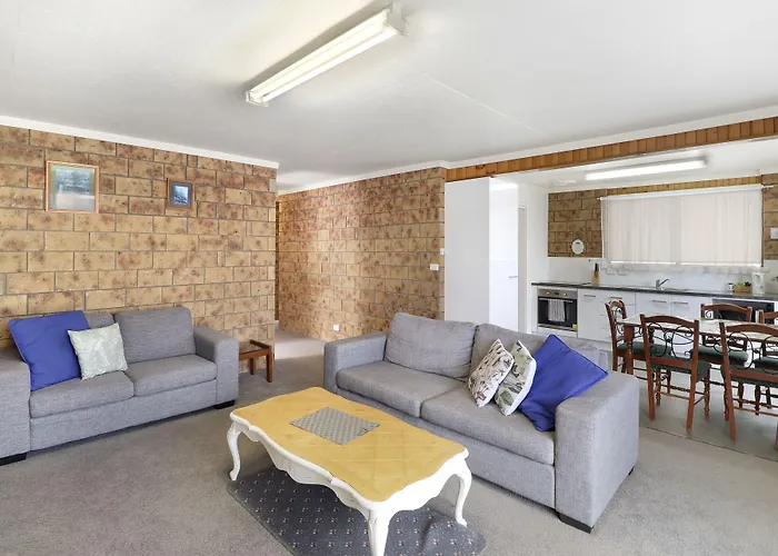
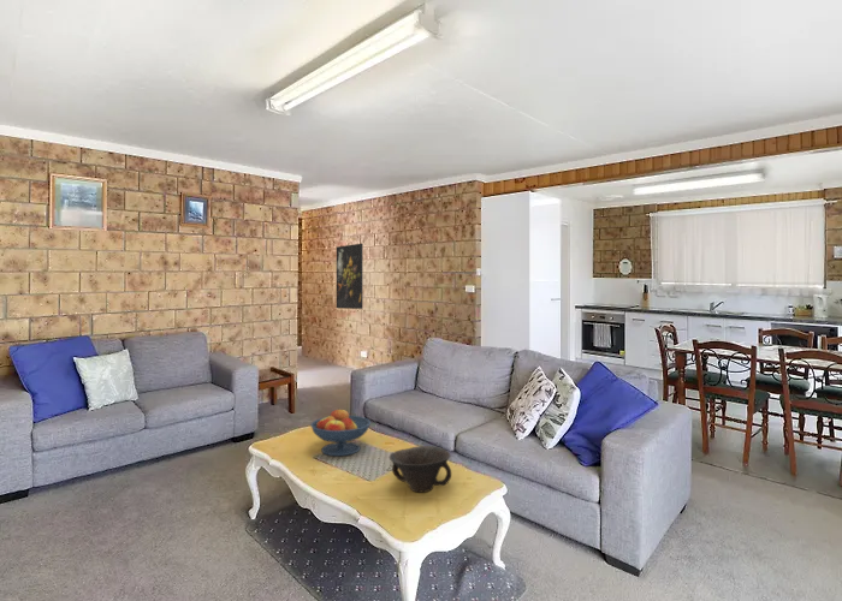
+ bowl [389,445,452,494]
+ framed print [336,243,364,310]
+ fruit bowl [310,409,372,457]
